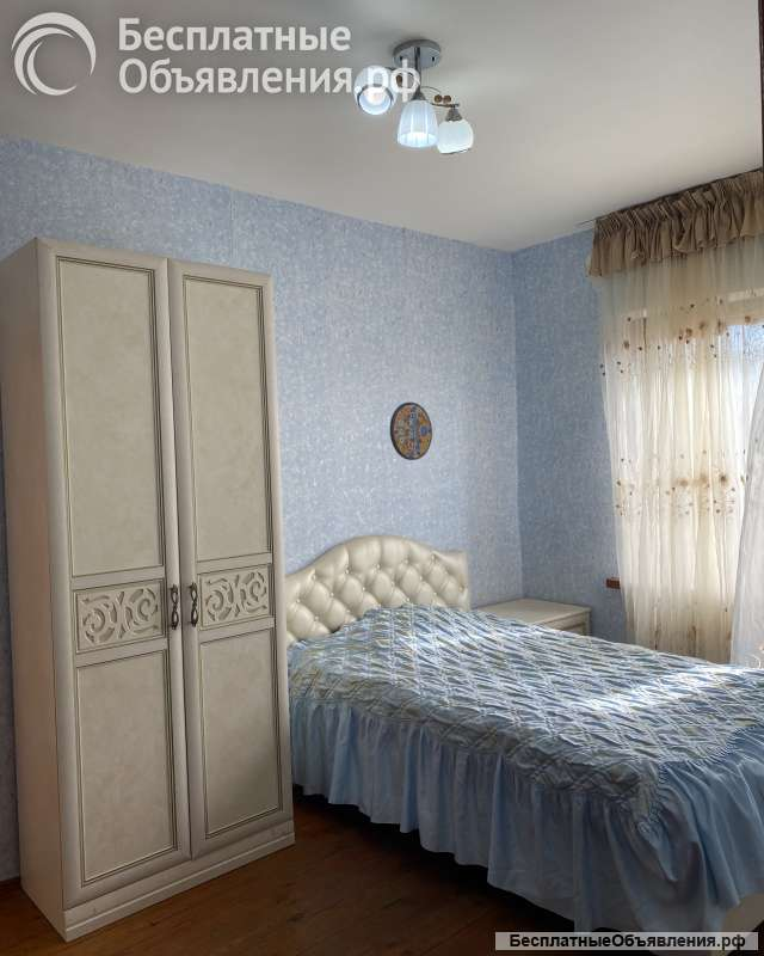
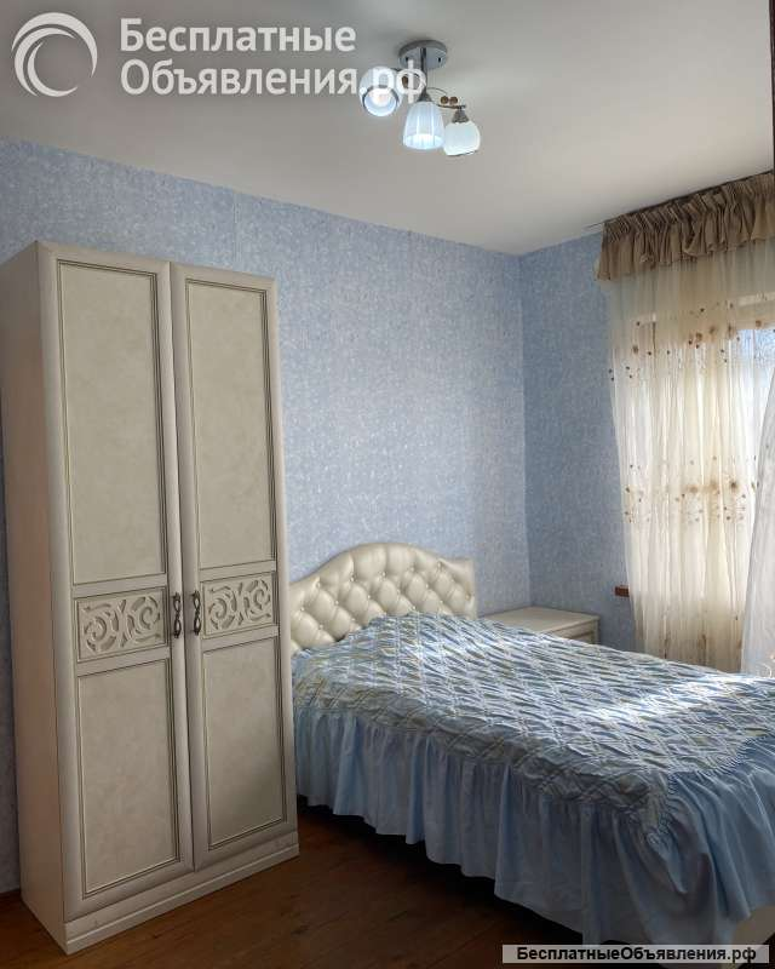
- manhole cover [389,402,433,461]
